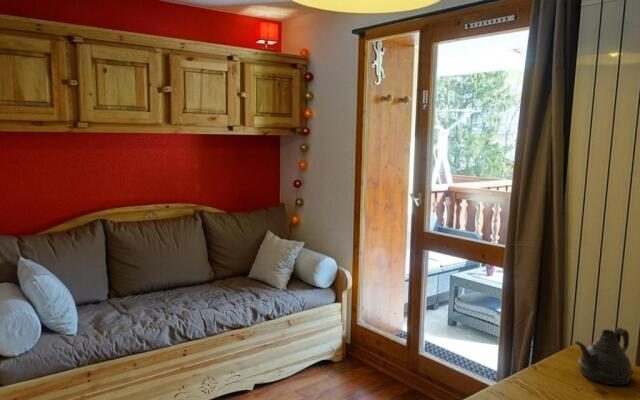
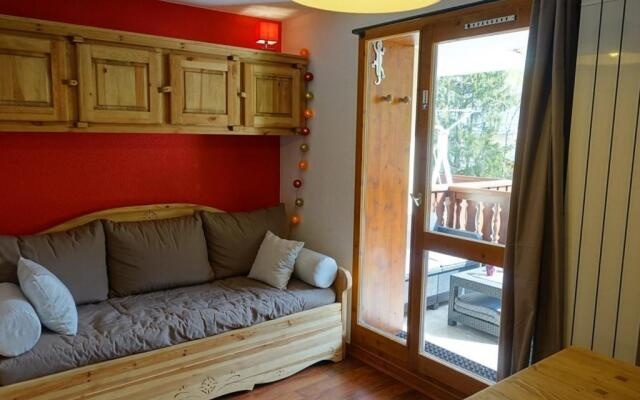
- teapot [574,327,634,386]
